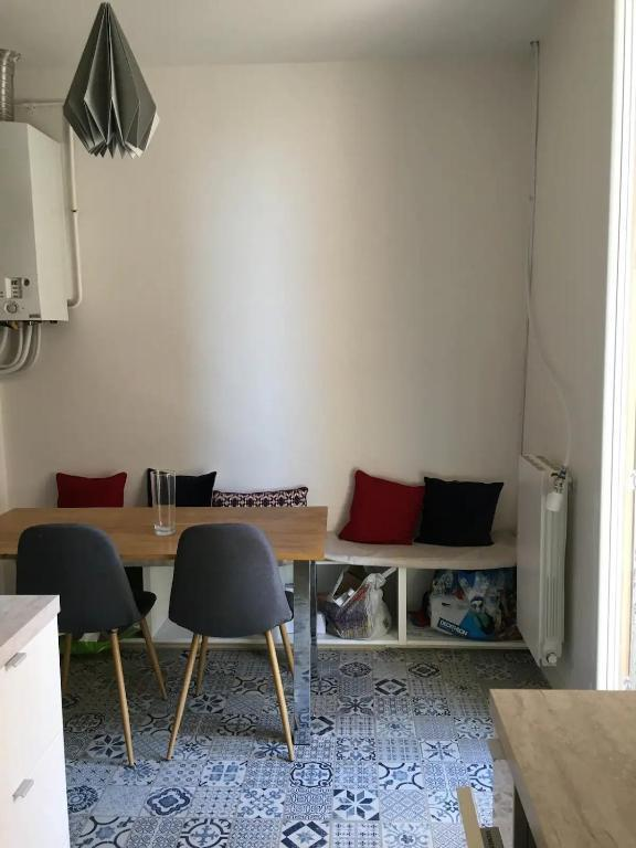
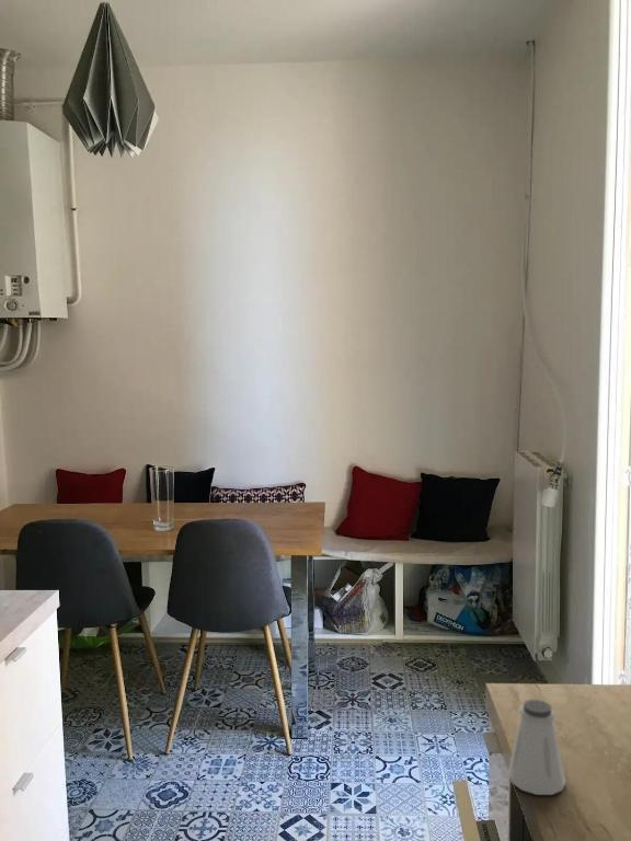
+ saltshaker [506,699,566,796]
